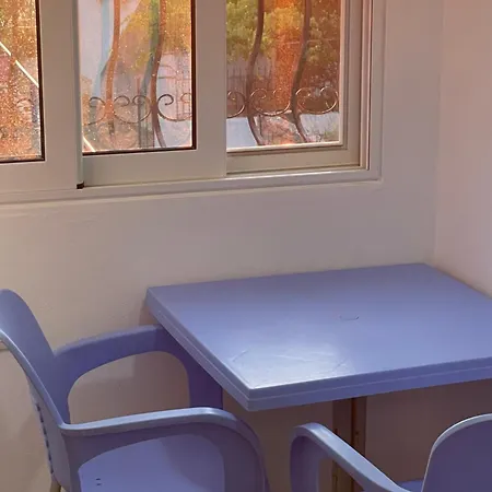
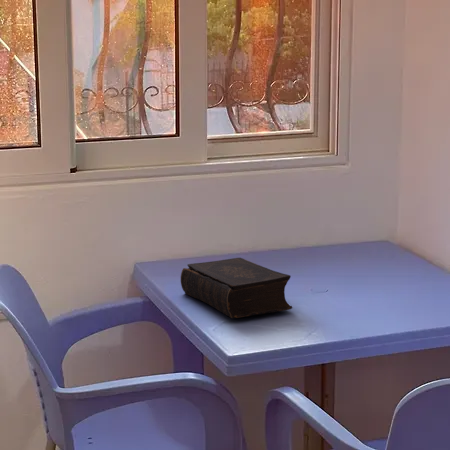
+ book [180,257,293,319]
